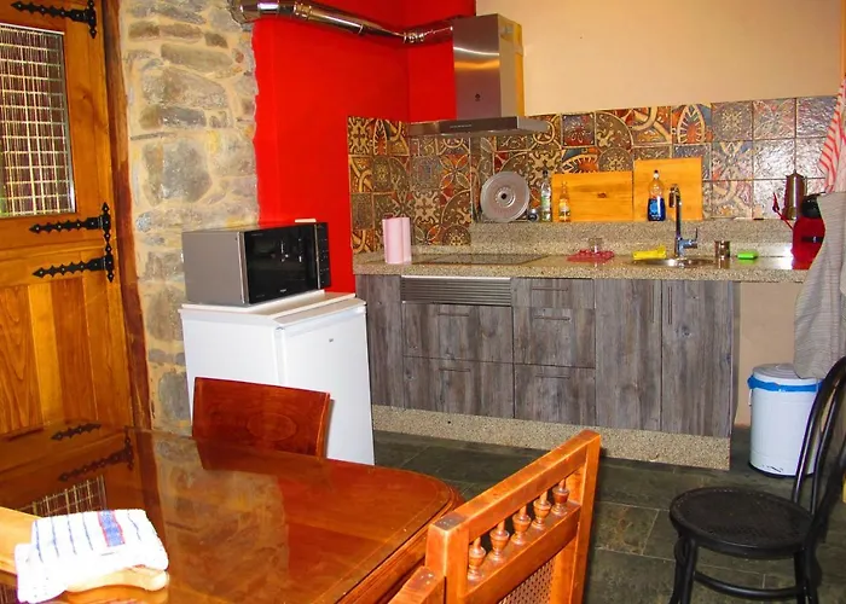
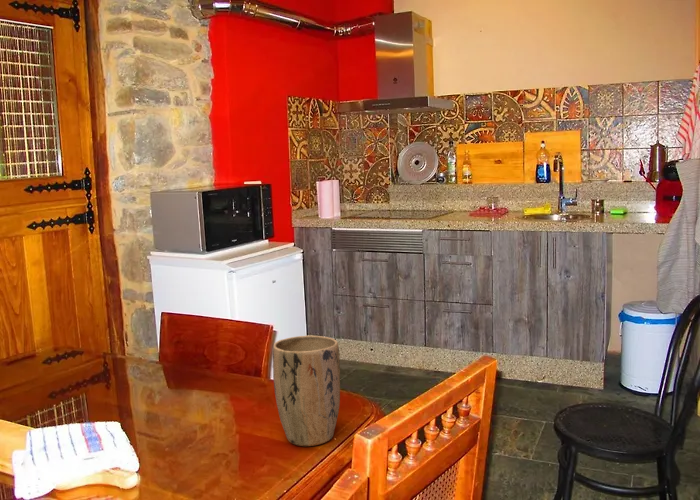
+ plant pot [271,335,341,447]
